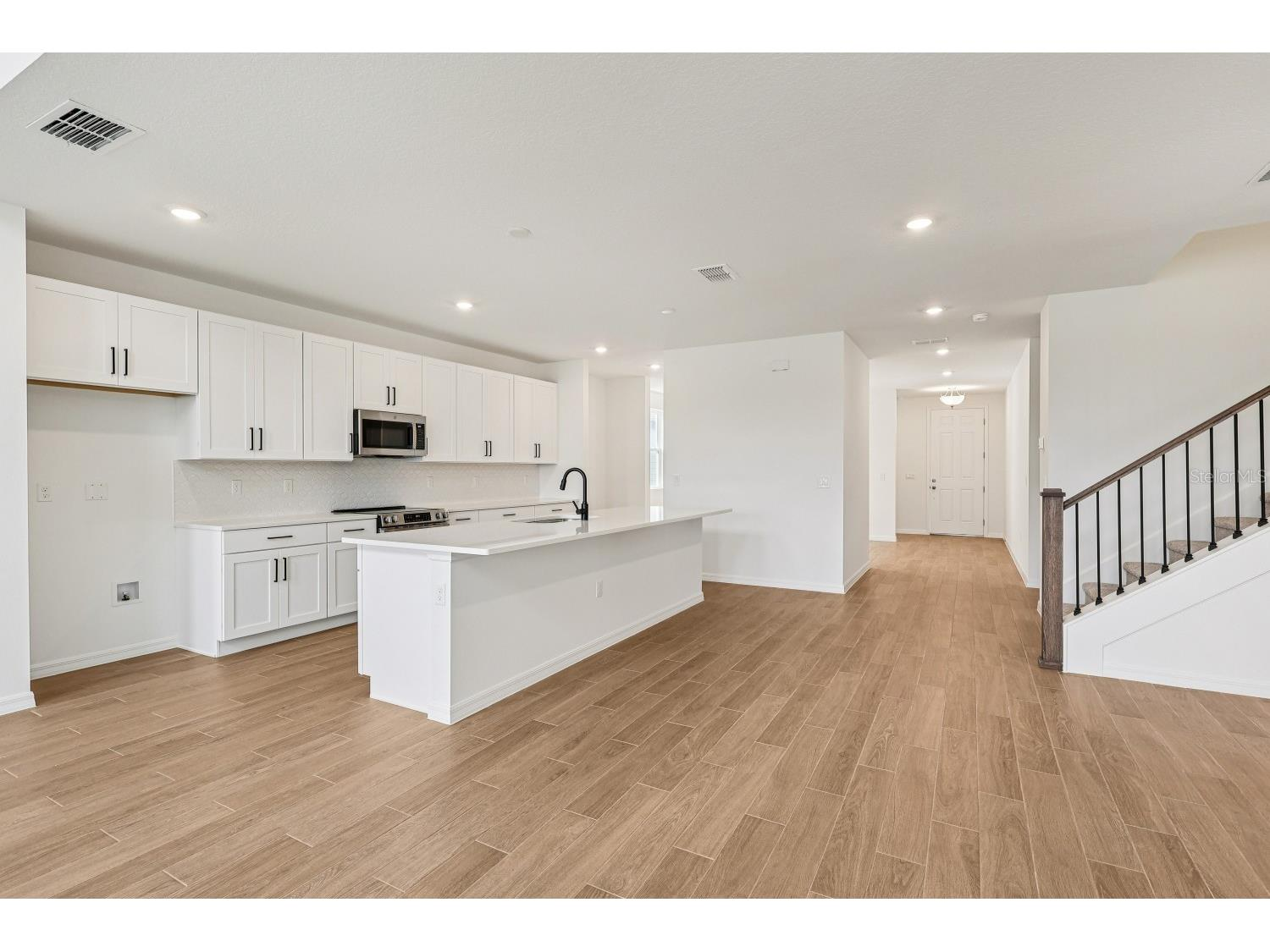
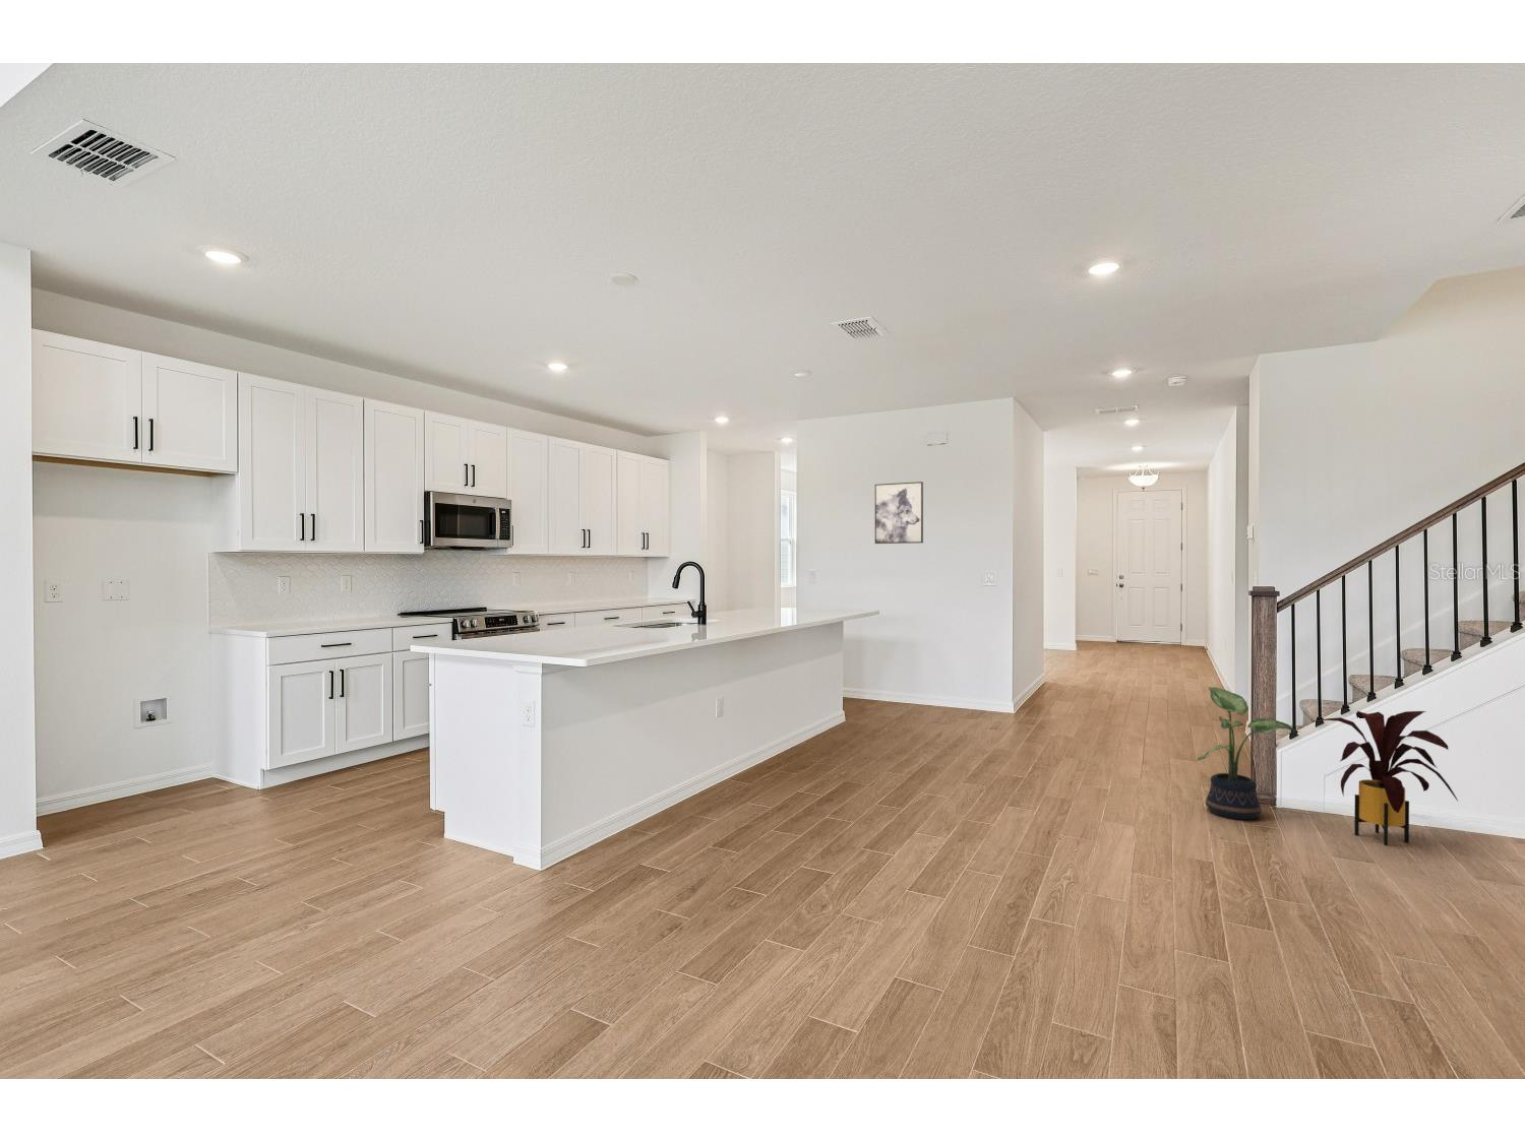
+ wall art [874,480,925,545]
+ house plant [1312,711,1459,846]
+ potted plant [1197,686,1297,821]
